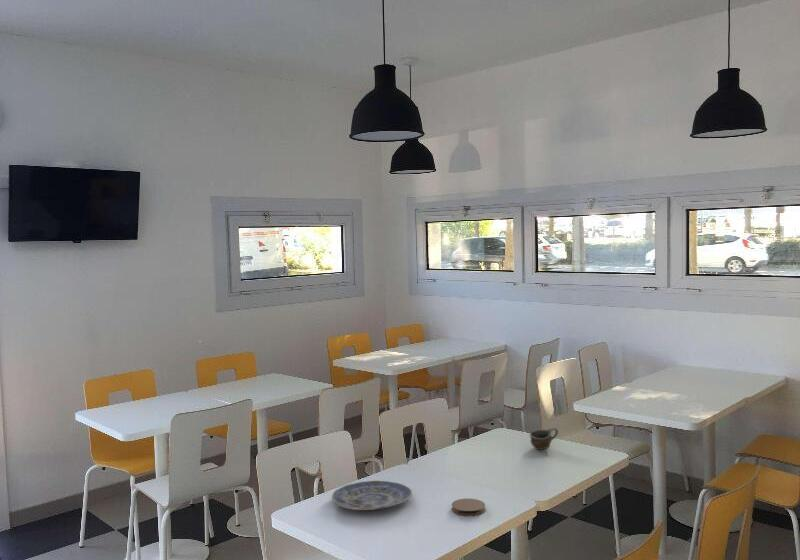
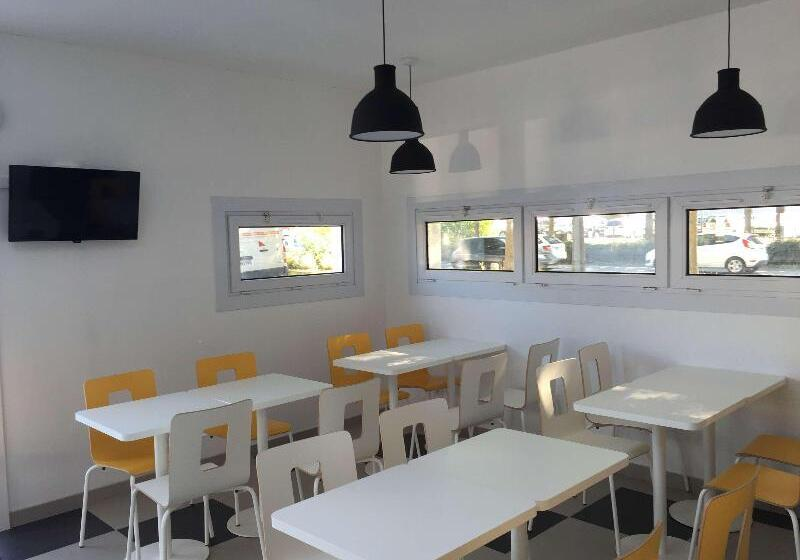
- plate [331,480,413,511]
- cup [528,426,559,451]
- coaster [451,497,486,517]
